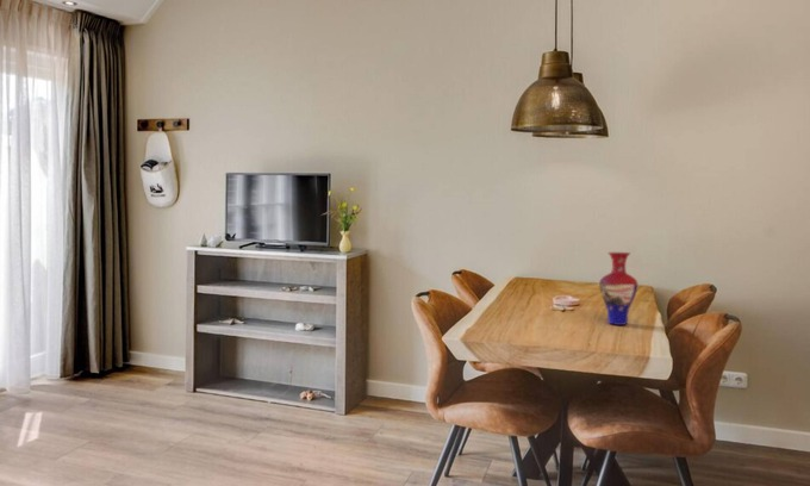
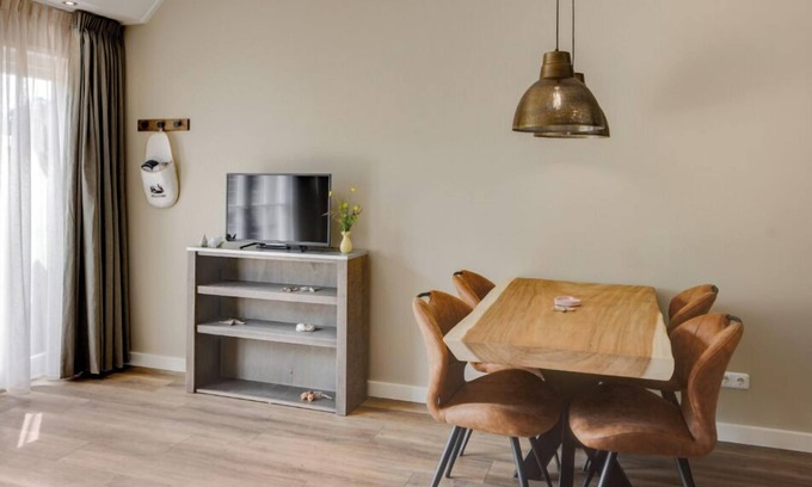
- vase [598,251,638,326]
